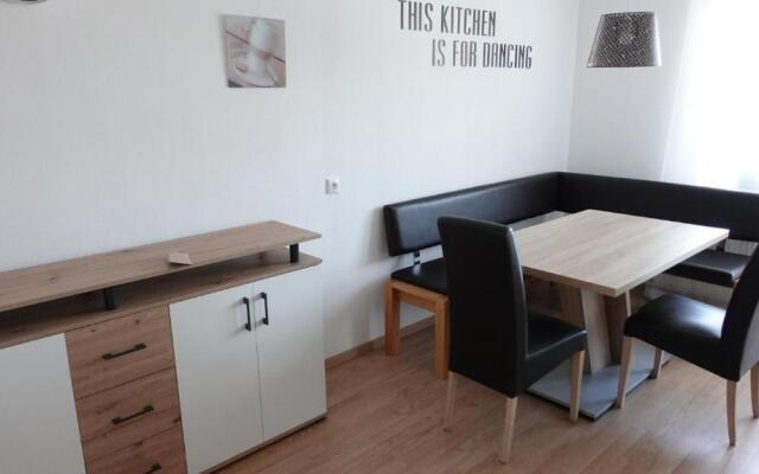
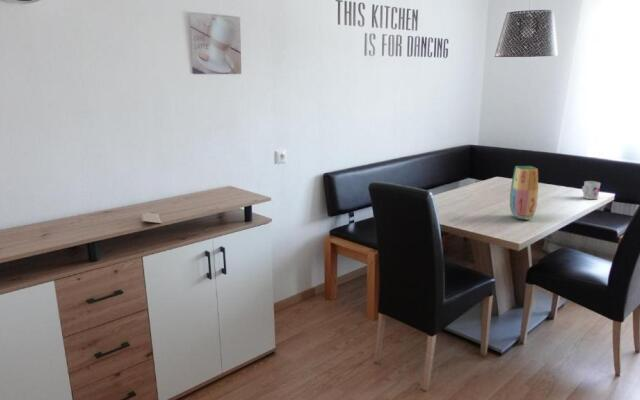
+ mug [581,180,602,200]
+ vase [509,165,539,221]
